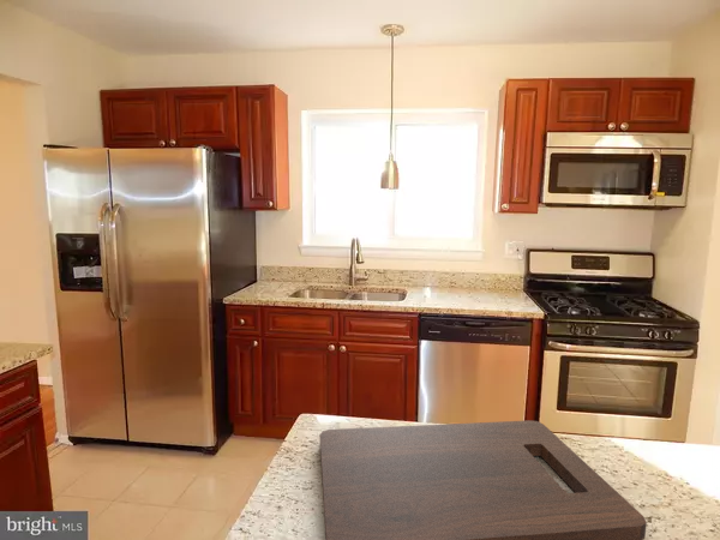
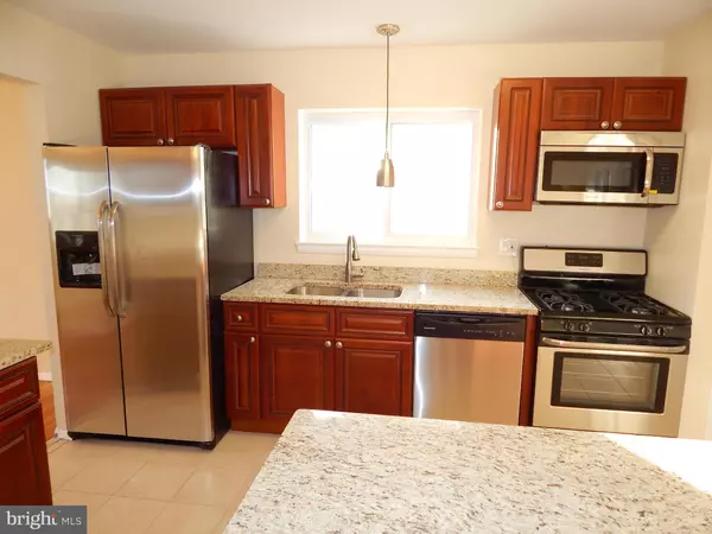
- cutting board [319,419,648,540]
